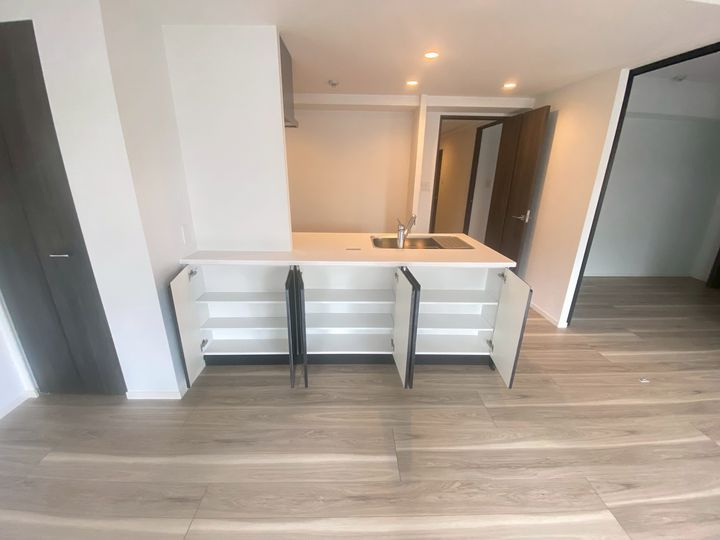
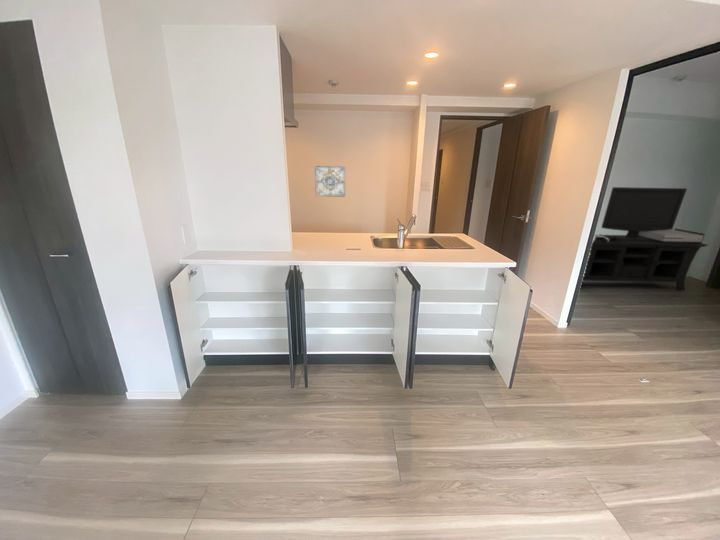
+ wall art [314,165,346,198]
+ media console [581,186,709,291]
